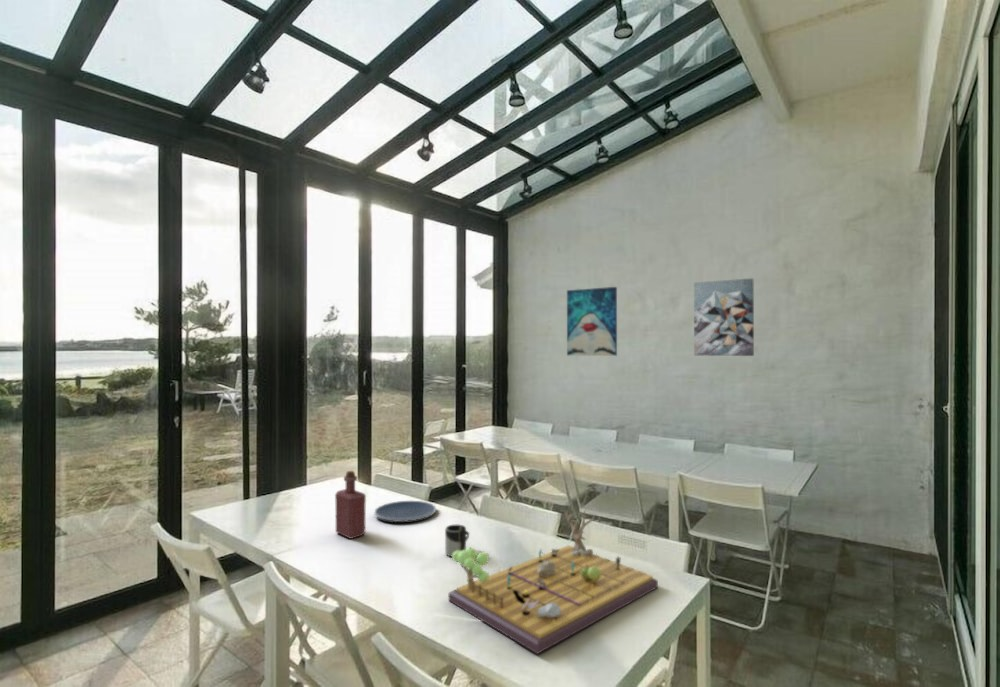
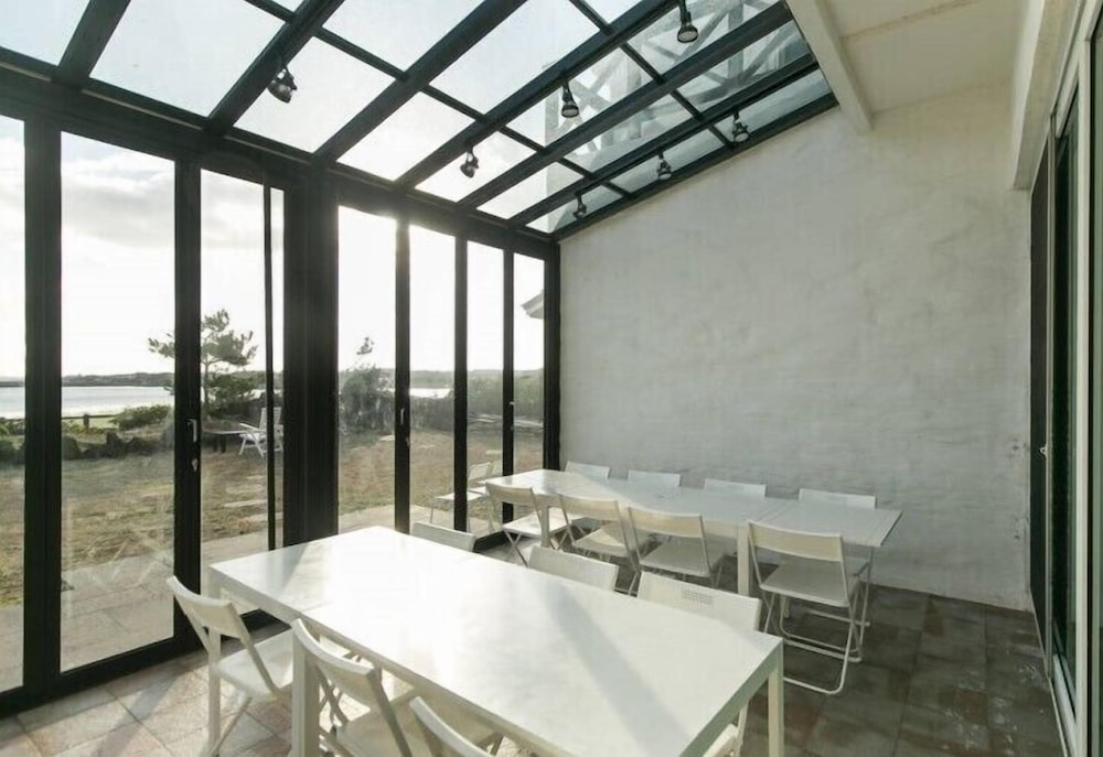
- cup [444,524,470,557]
- plate [373,500,437,523]
- gameboard [448,510,659,655]
- wall art [693,277,755,357]
- wall art [566,286,618,357]
- bottle [334,470,367,540]
